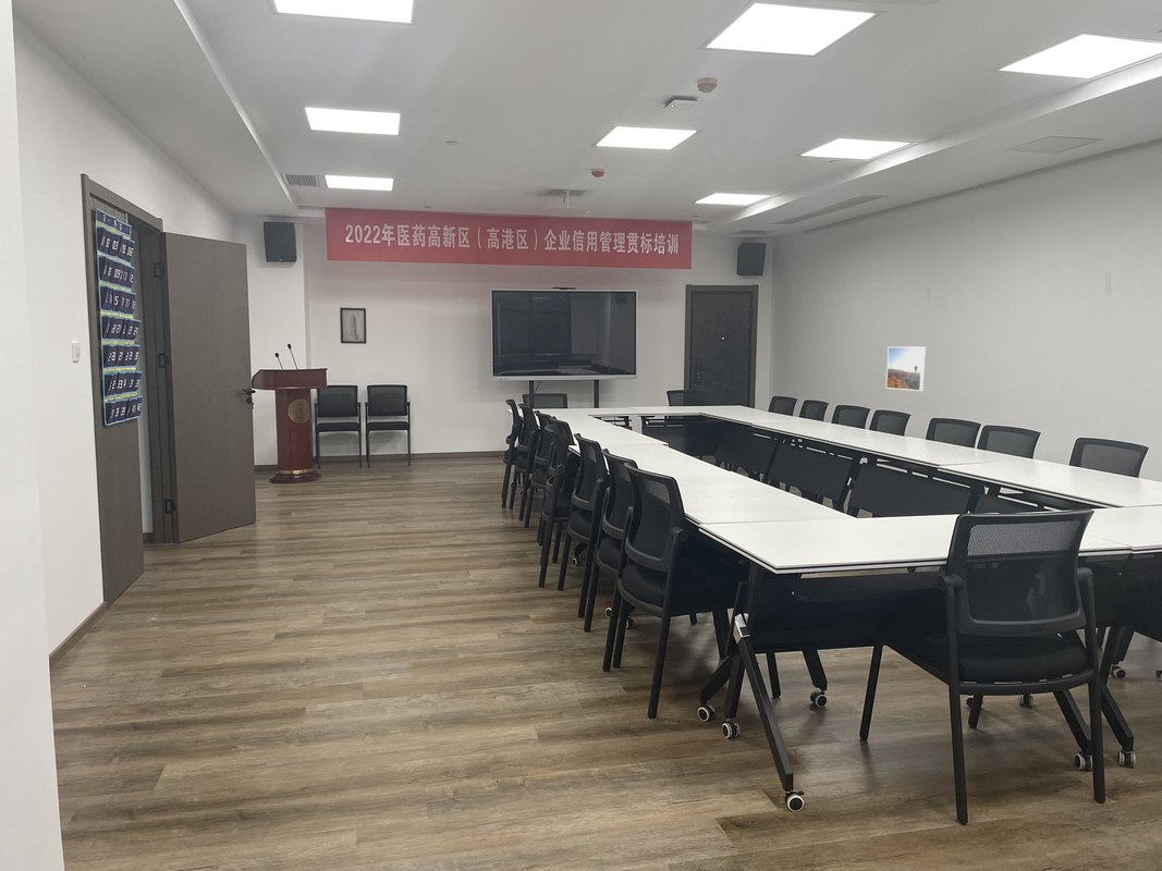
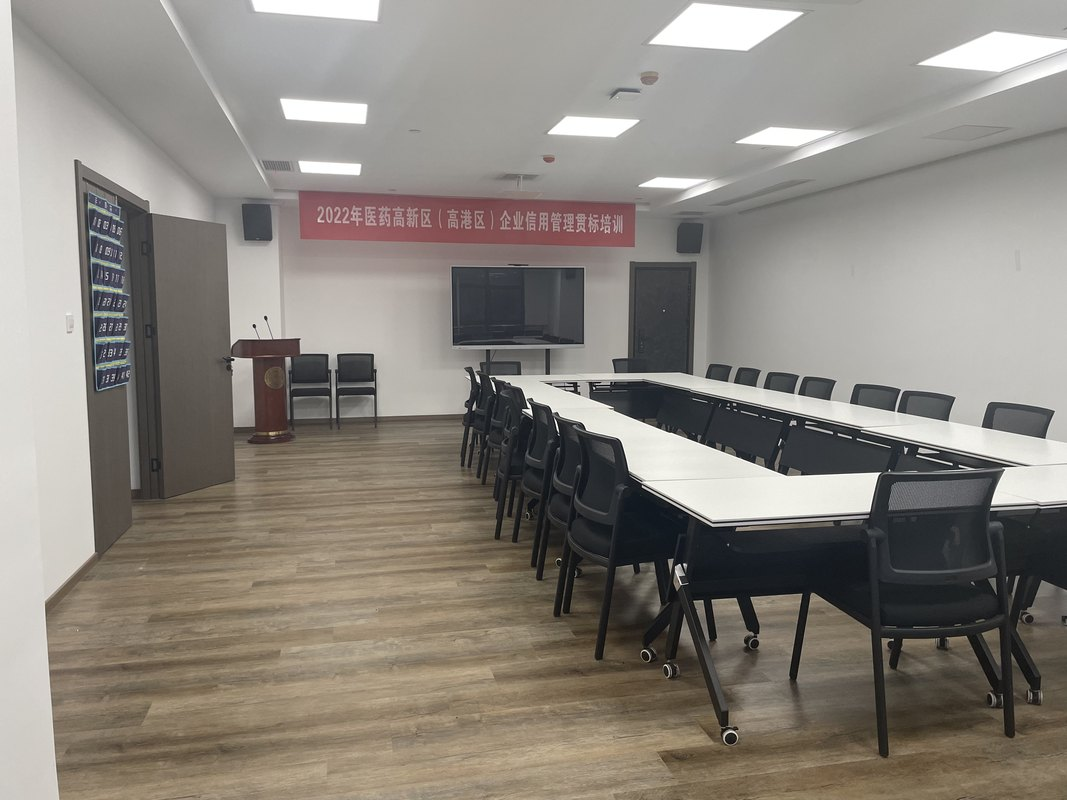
- wall art [339,307,367,345]
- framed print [885,345,927,392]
